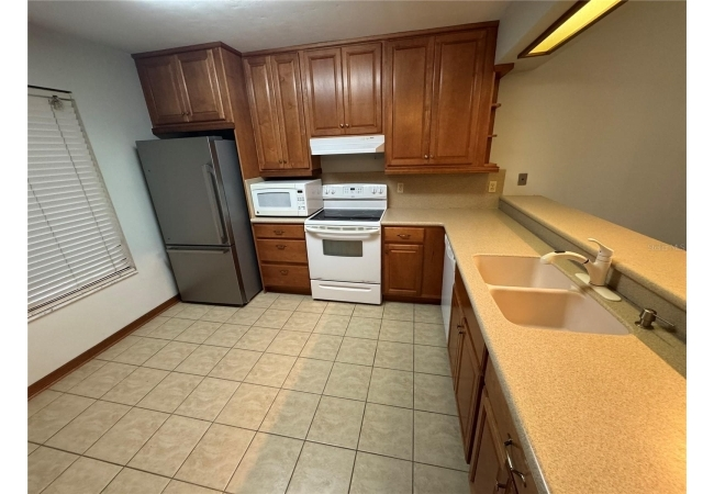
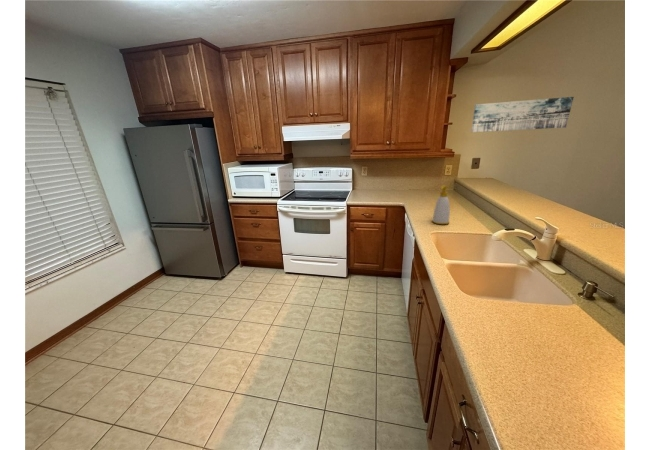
+ wall art [470,96,575,133]
+ soap bottle [431,185,451,225]
